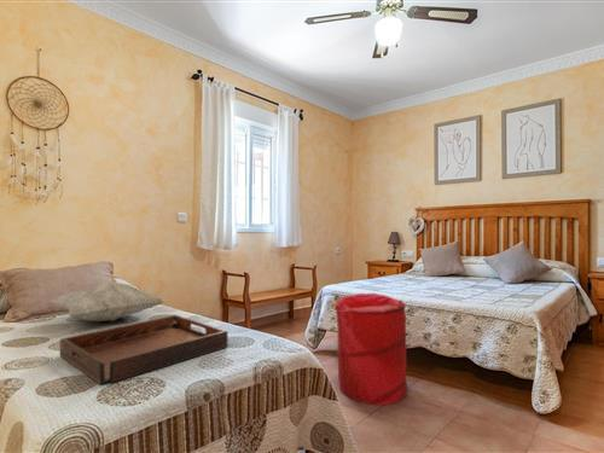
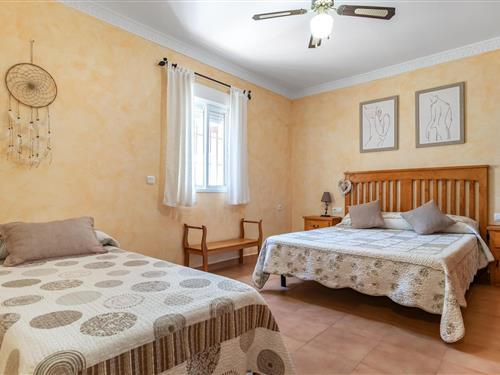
- serving tray [58,314,228,385]
- decorative pillow [48,280,165,323]
- laundry hamper [333,292,408,406]
